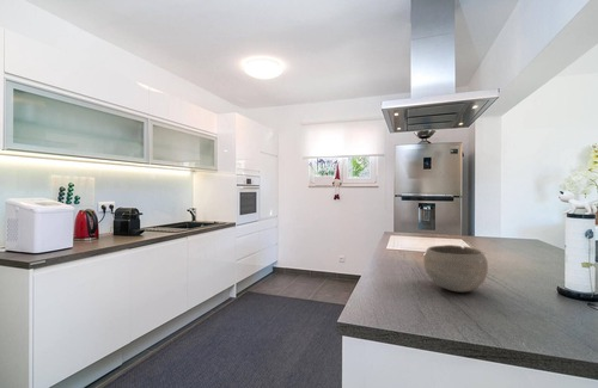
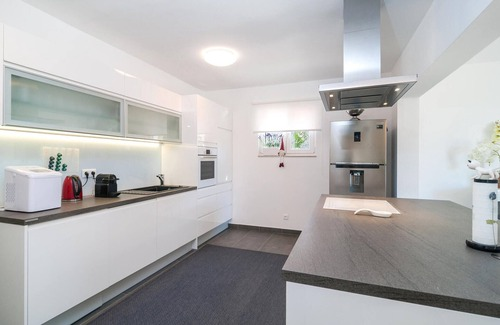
- bowl [422,244,489,294]
